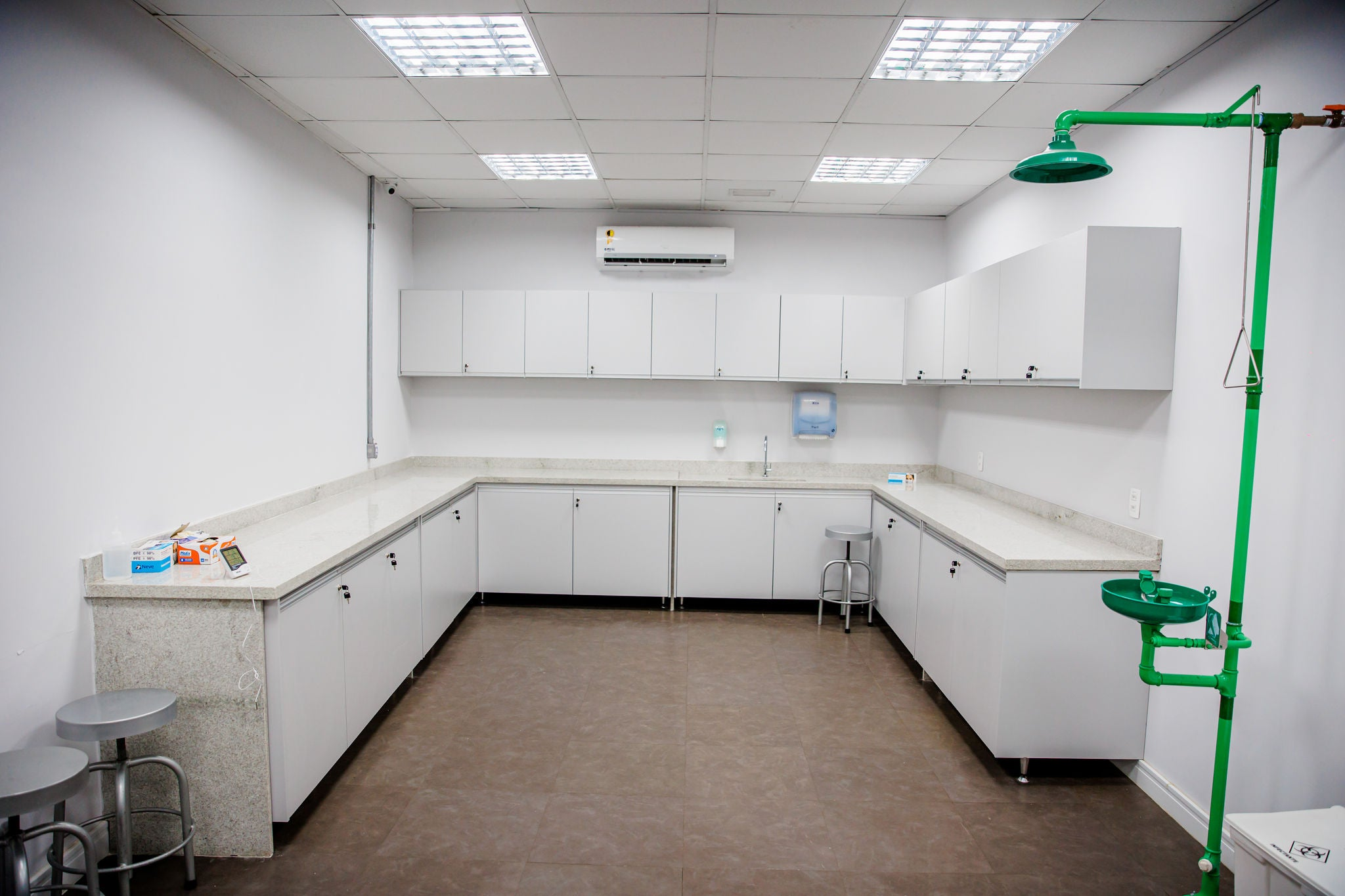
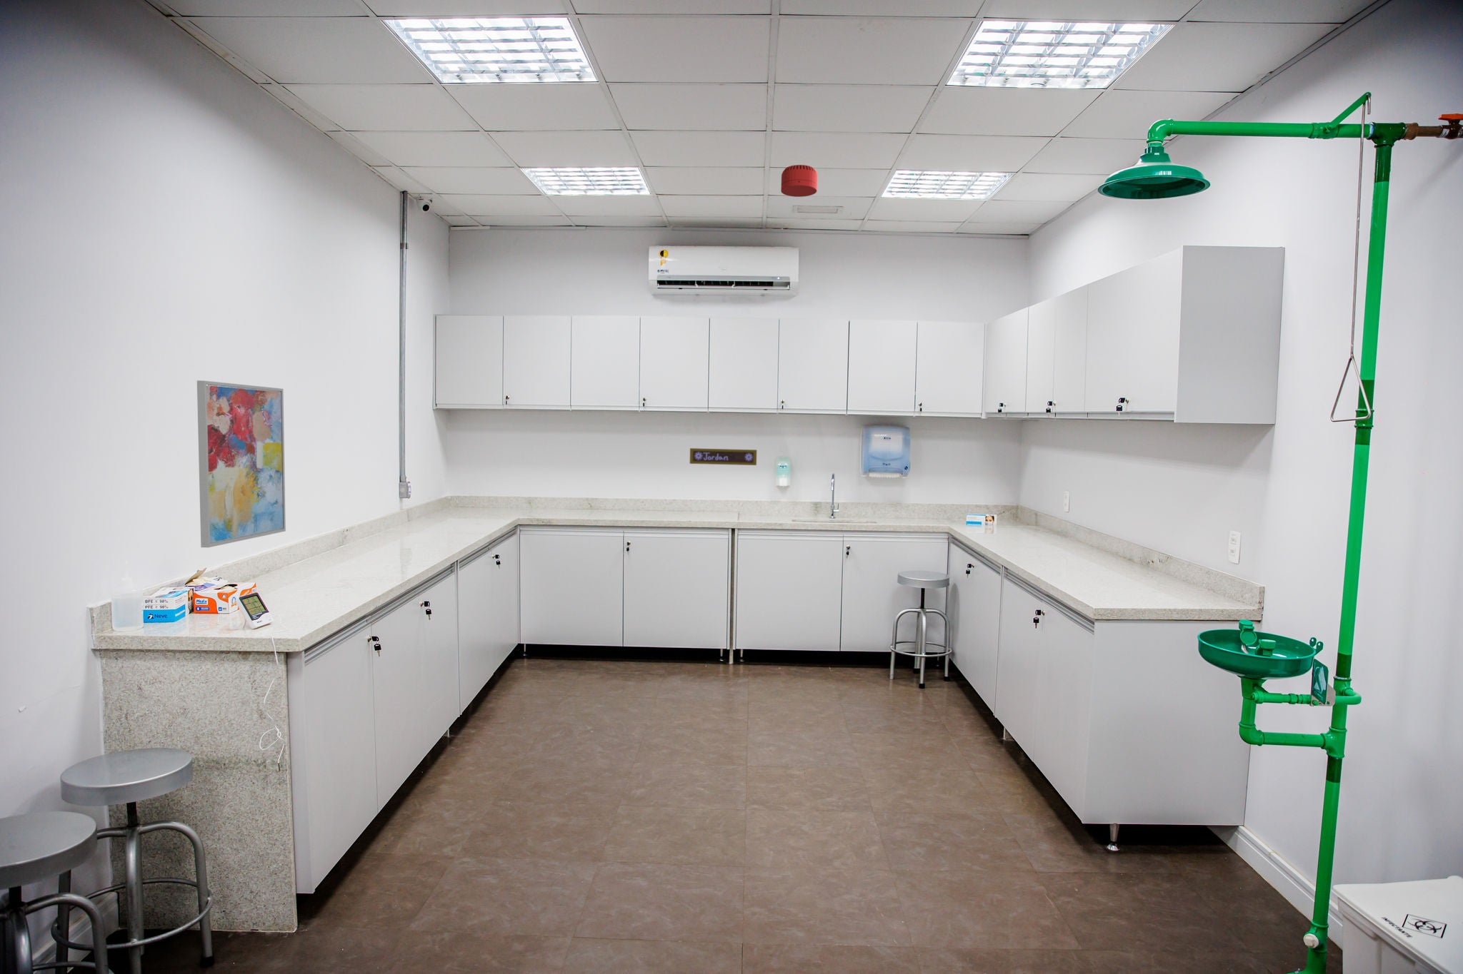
+ nameplate [689,448,757,466]
+ wall art [197,379,286,548]
+ smoke detector [780,164,818,198]
